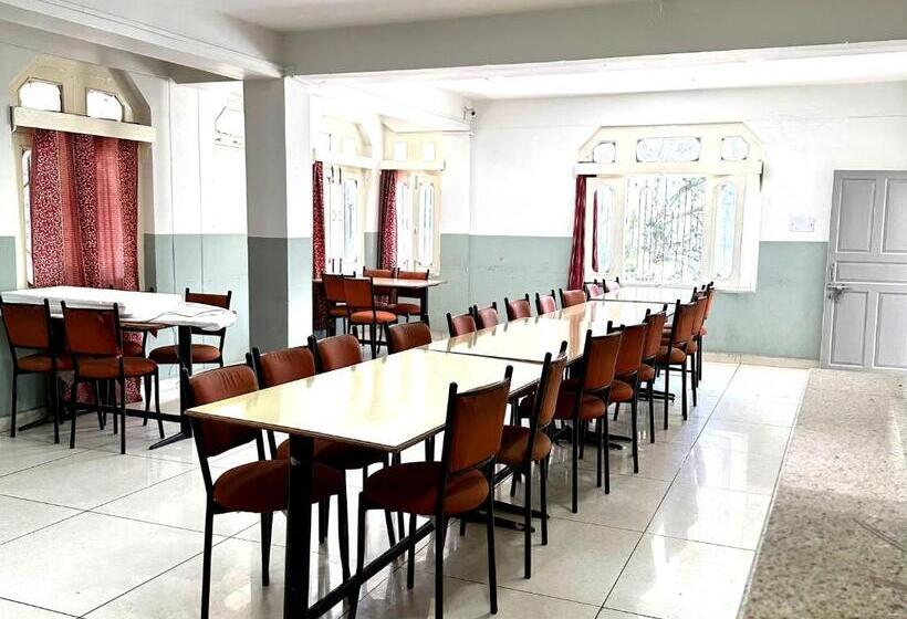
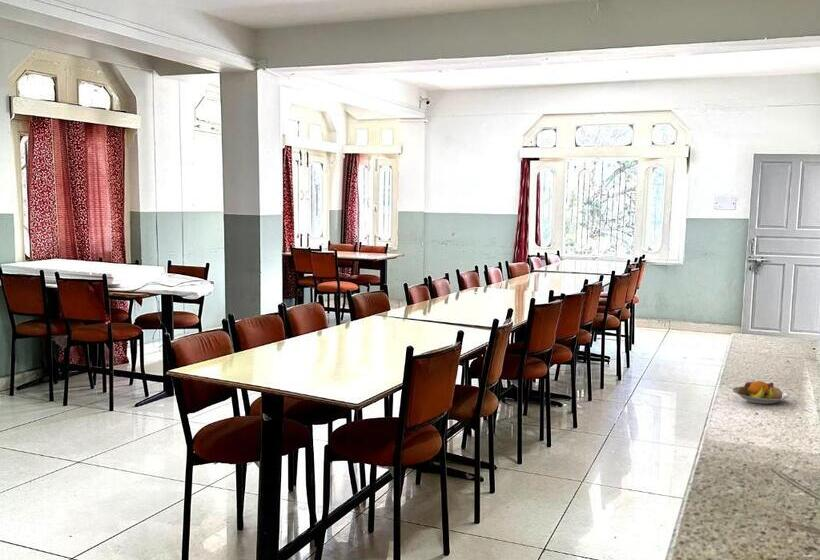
+ fruit bowl [731,380,789,405]
